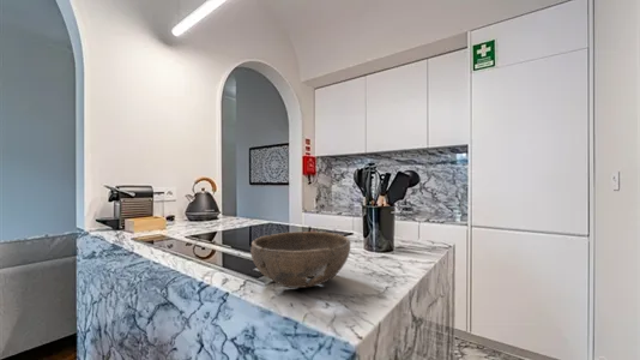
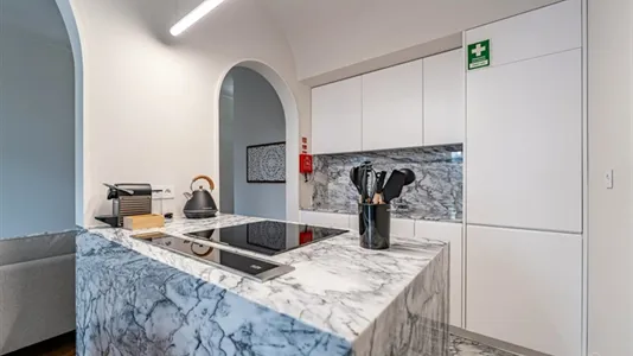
- bowl [249,230,351,289]
